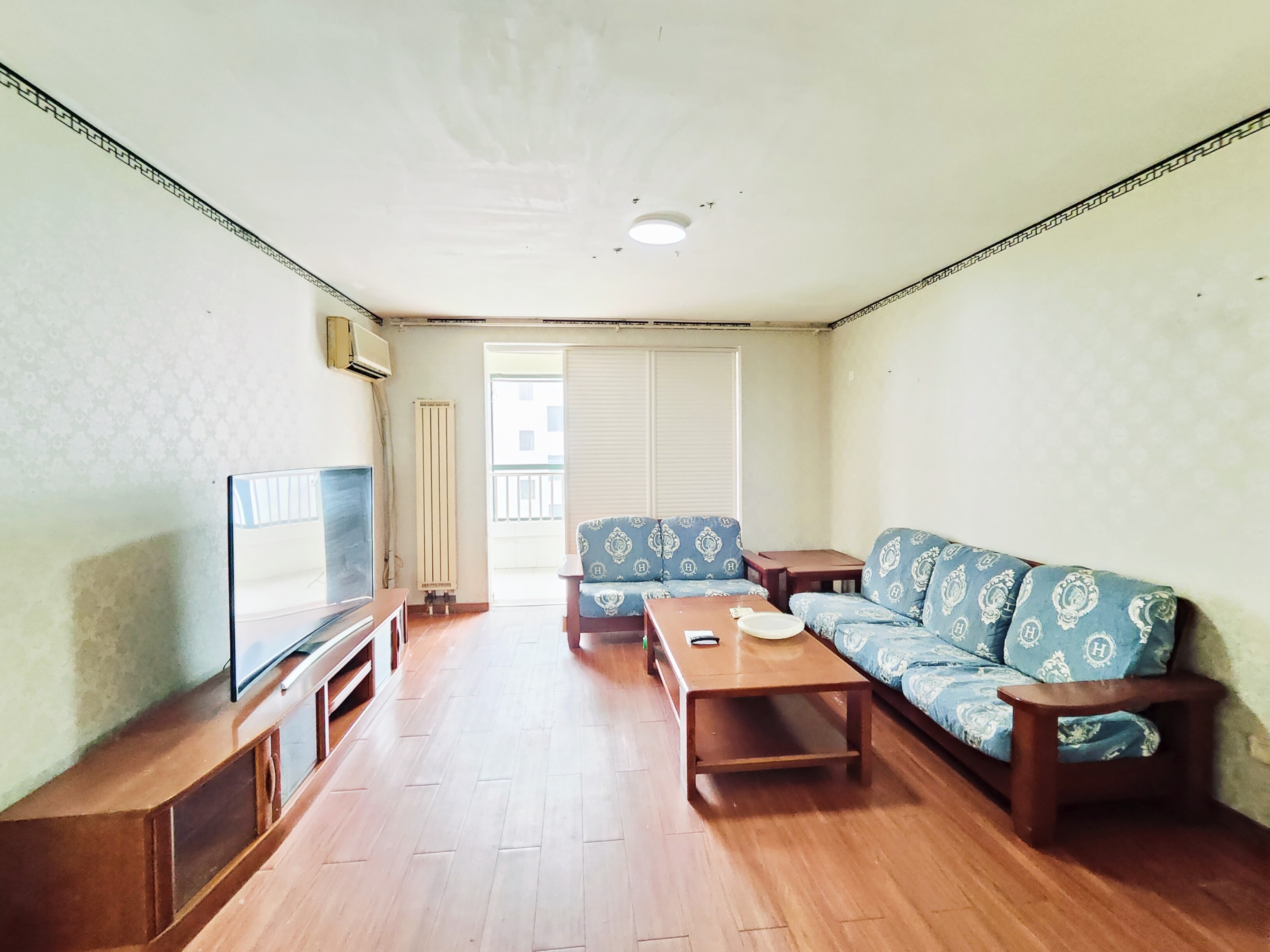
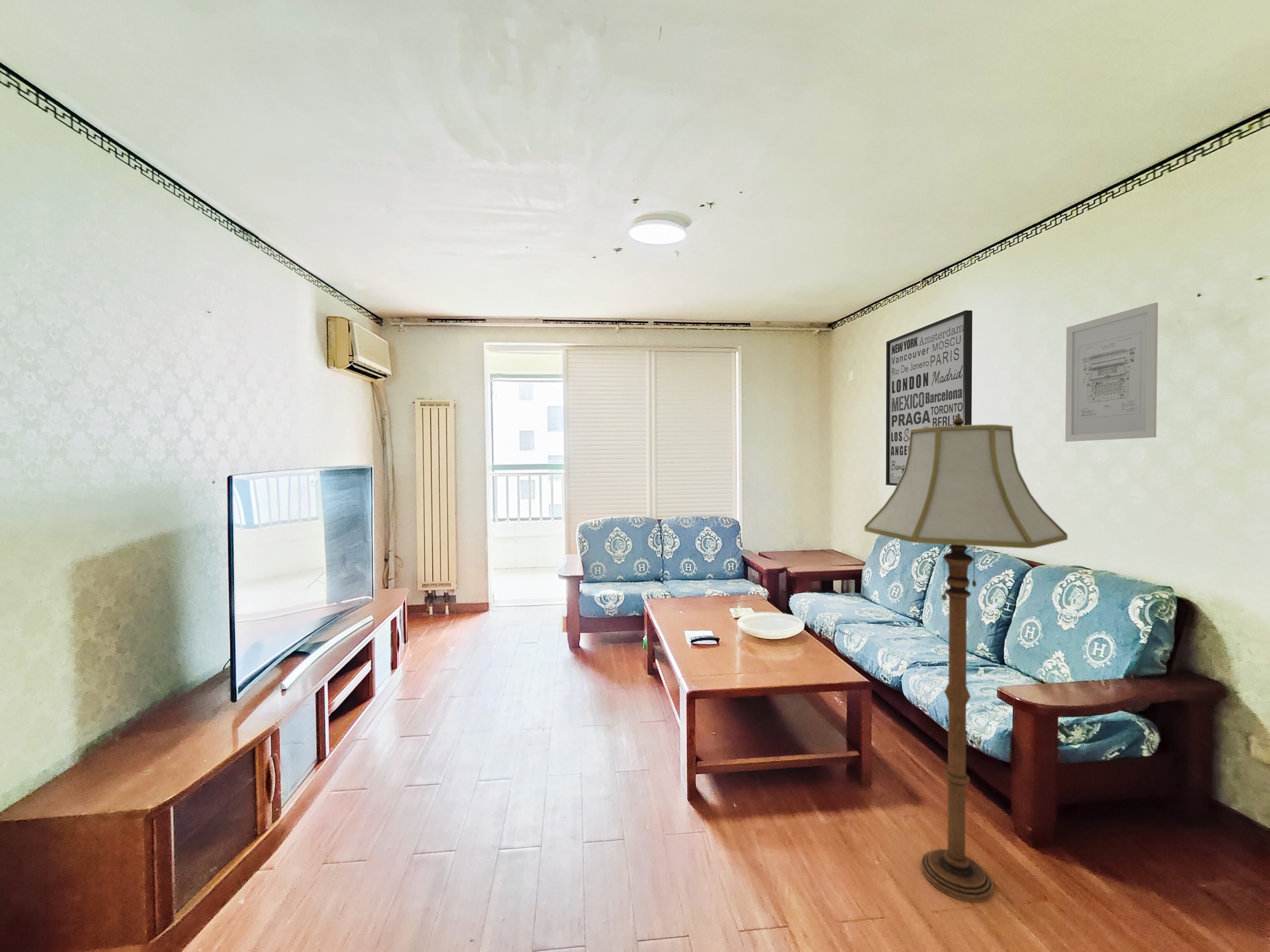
+ floor lamp [864,412,1068,902]
+ wall art [1065,302,1158,442]
+ wall art [886,310,973,486]
